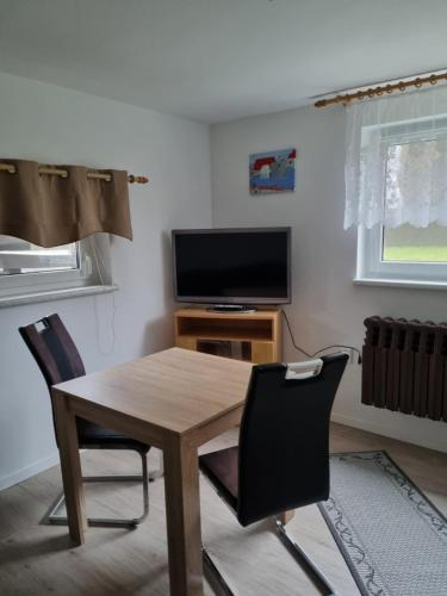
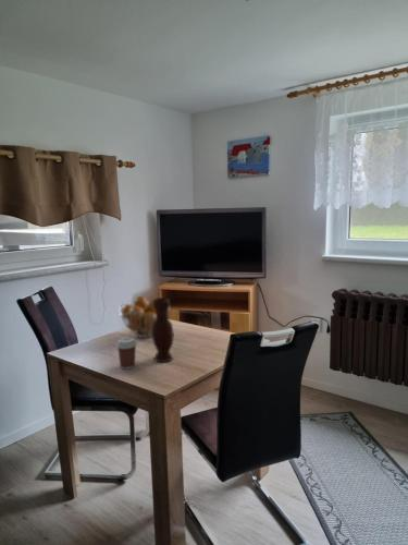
+ coffee cup [115,337,138,370]
+ vase [151,296,175,363]
+ fruit basket [119,295,172,339]
